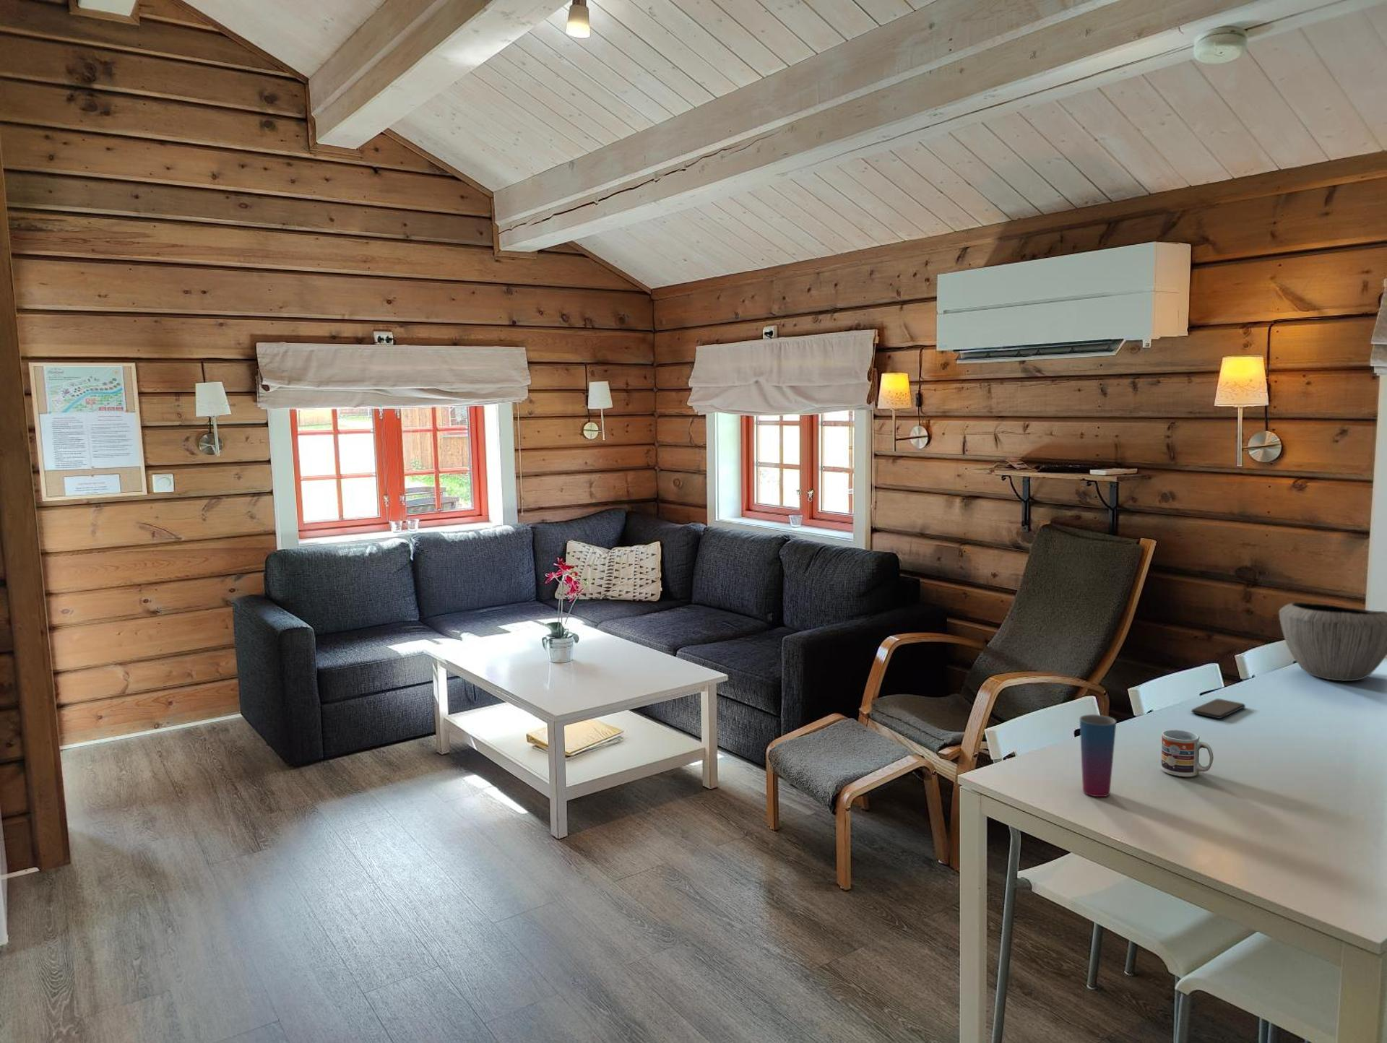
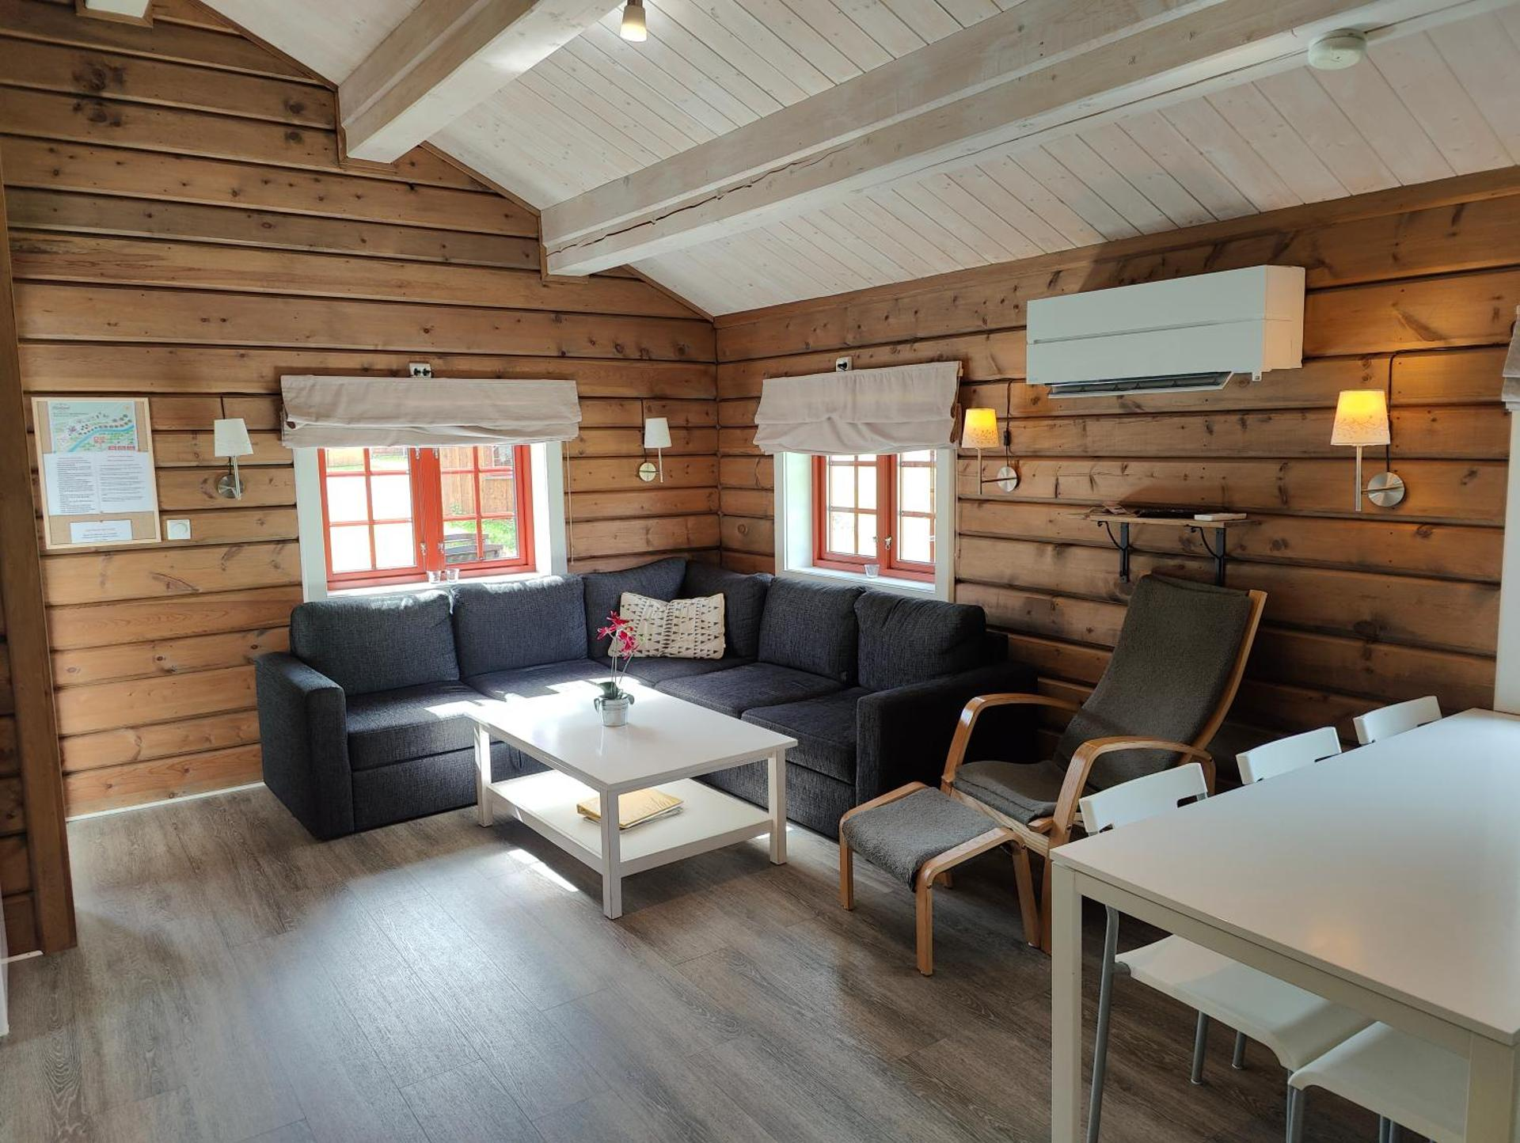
- smartphone [1191,698,1246,720]
- cup [1078,713,1116,798]
- cup [1161,729,1214,778]
- bowl [1279,601,1387,681]
